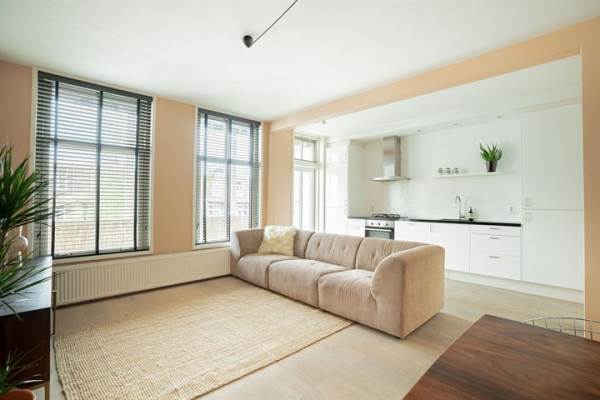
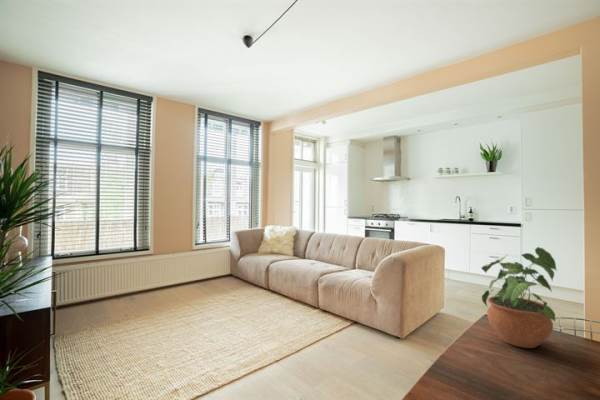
+ potted plant [480,246,558,349]
